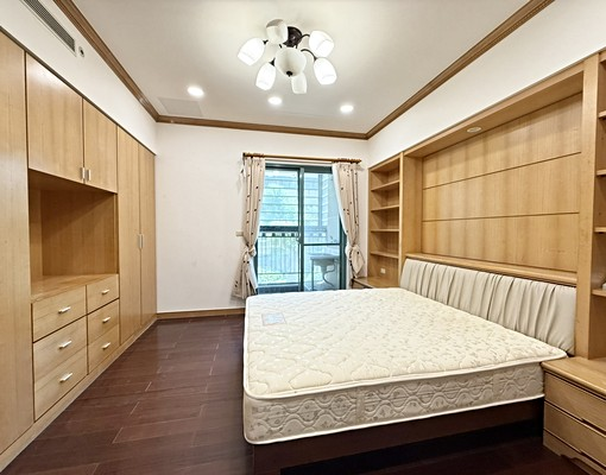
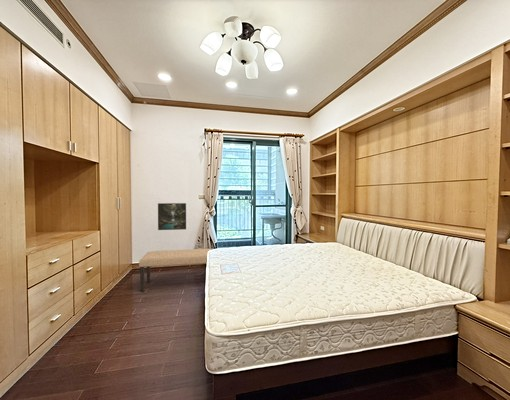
+ bench [138,248,213,292]
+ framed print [157,202,187,231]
